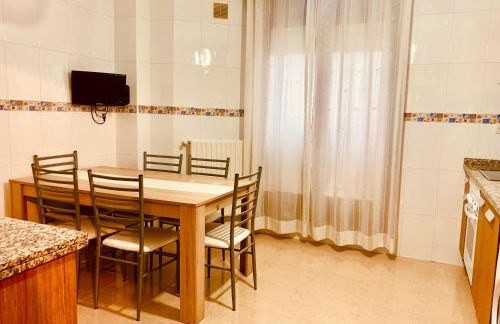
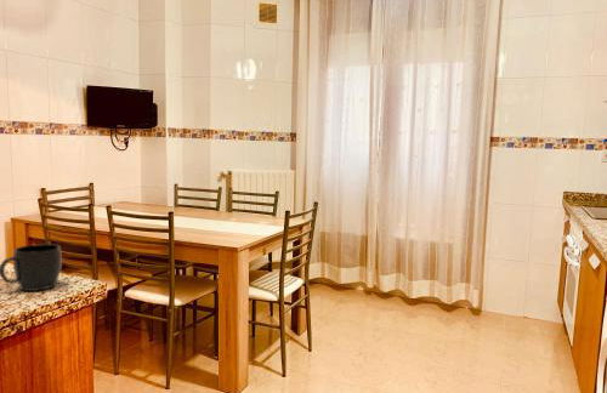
+ mug [0,243,63,292]
